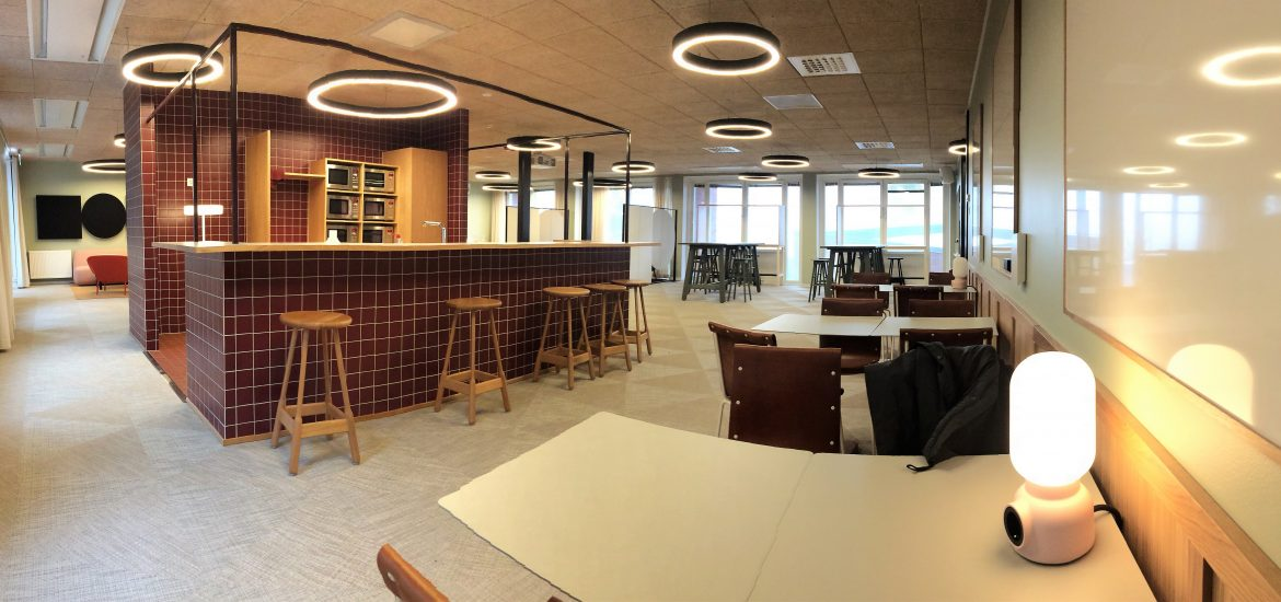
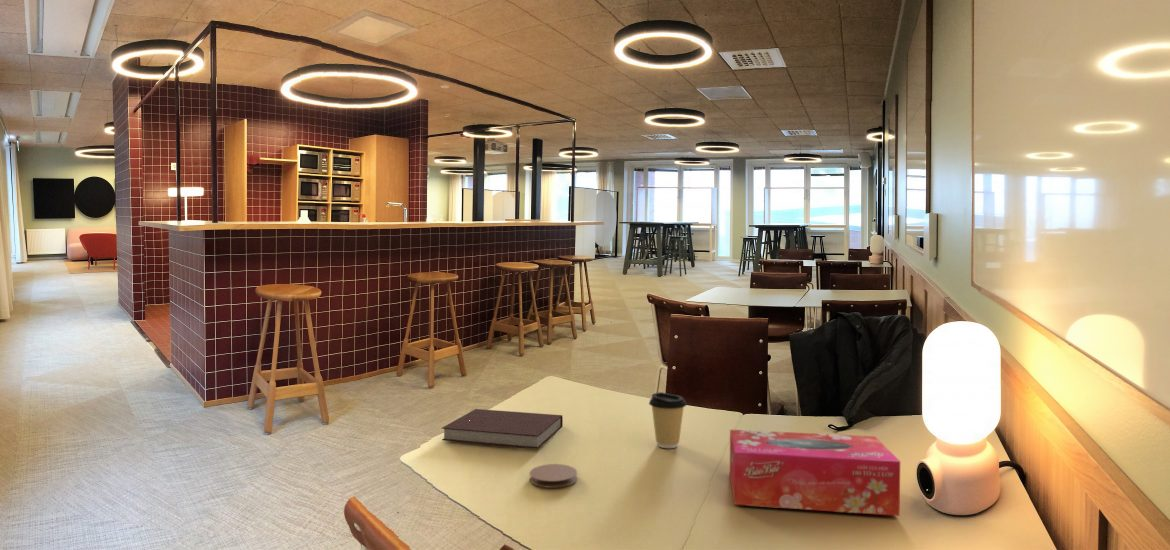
+ coaster [529,463,578,489]
+ coffee cup [648,391,688,449]
+ tissue box [729,429,901,517]
+ notebook [441,408,564,450]
